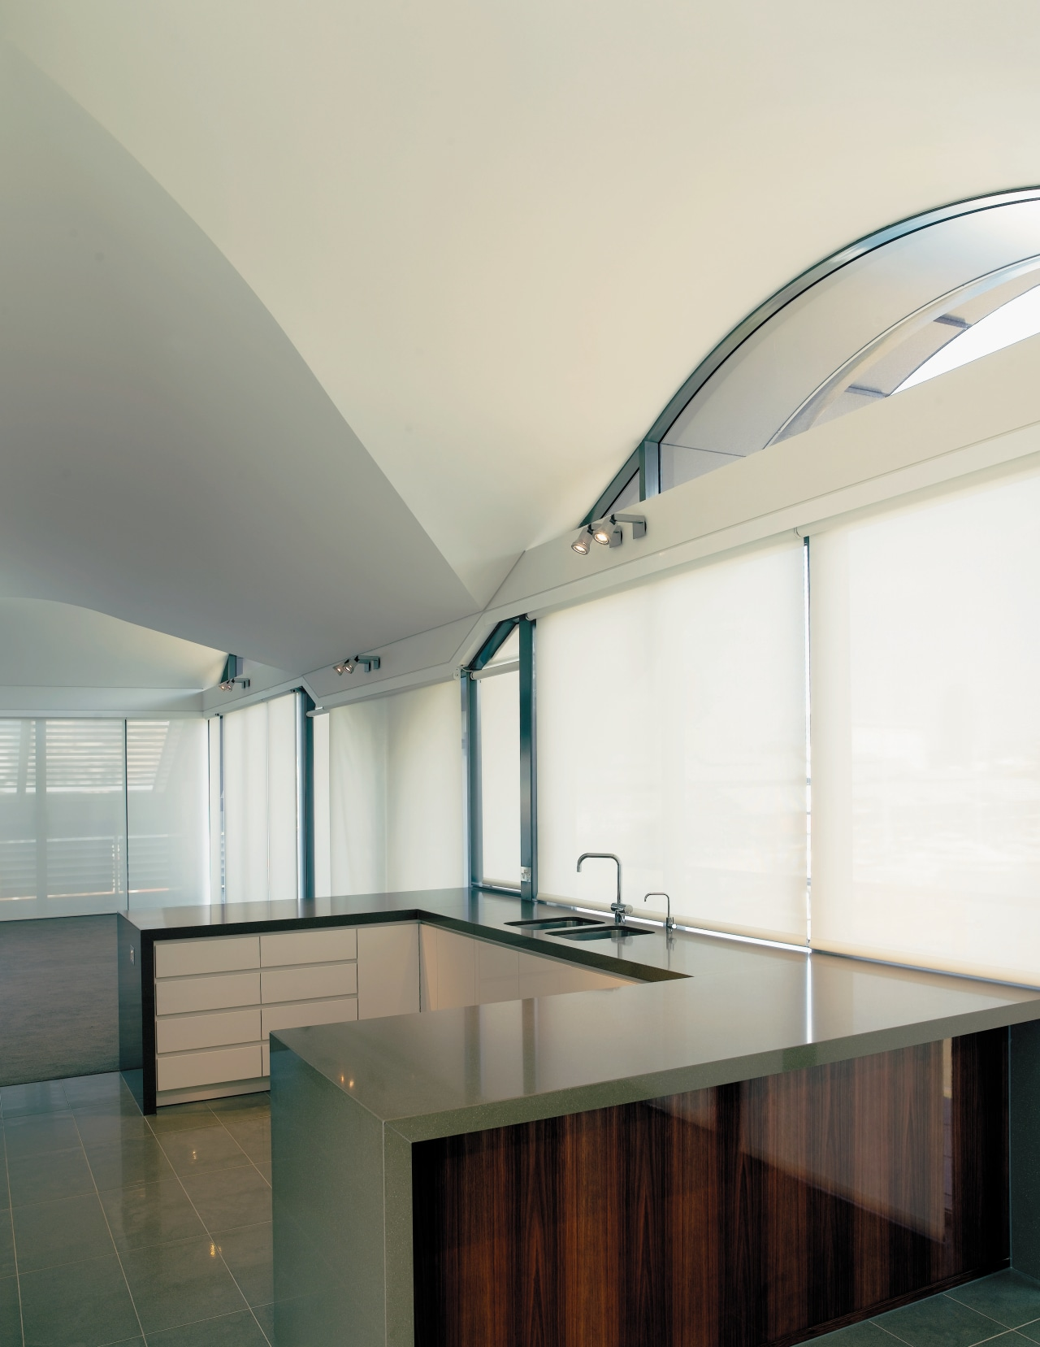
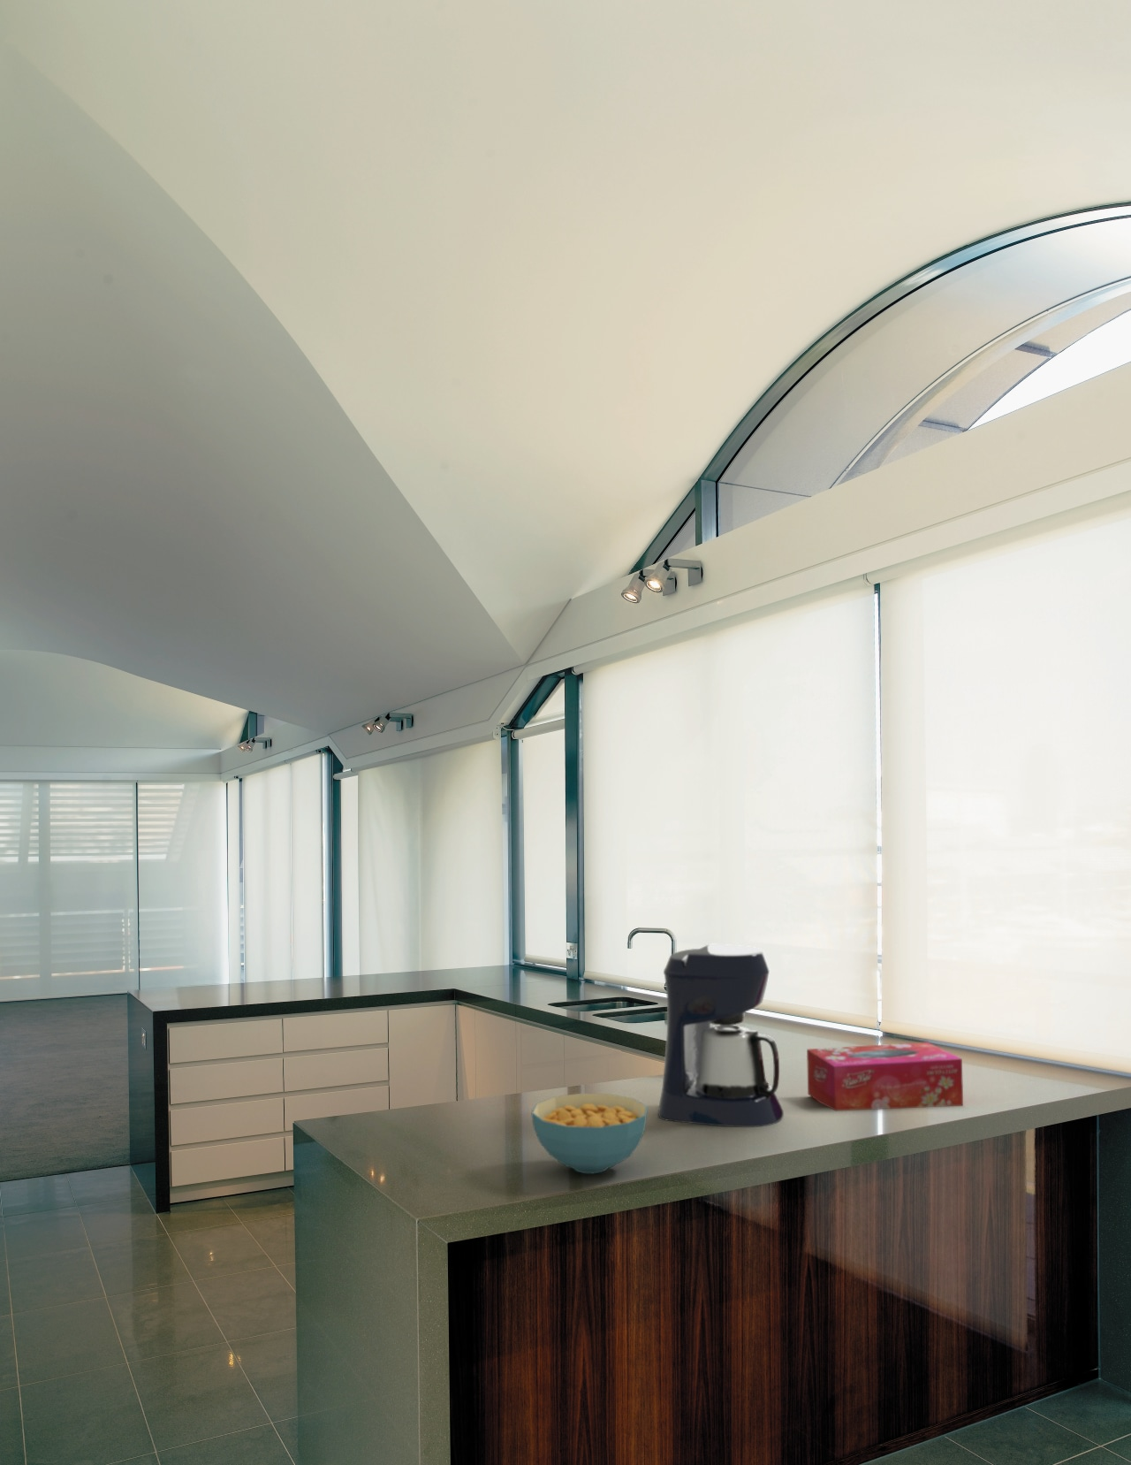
+ coffee maker [657,943,784,1128]
+ tissue box [805,1042,963,1111]
+ cereal bowl [531,1093,649,1174]
